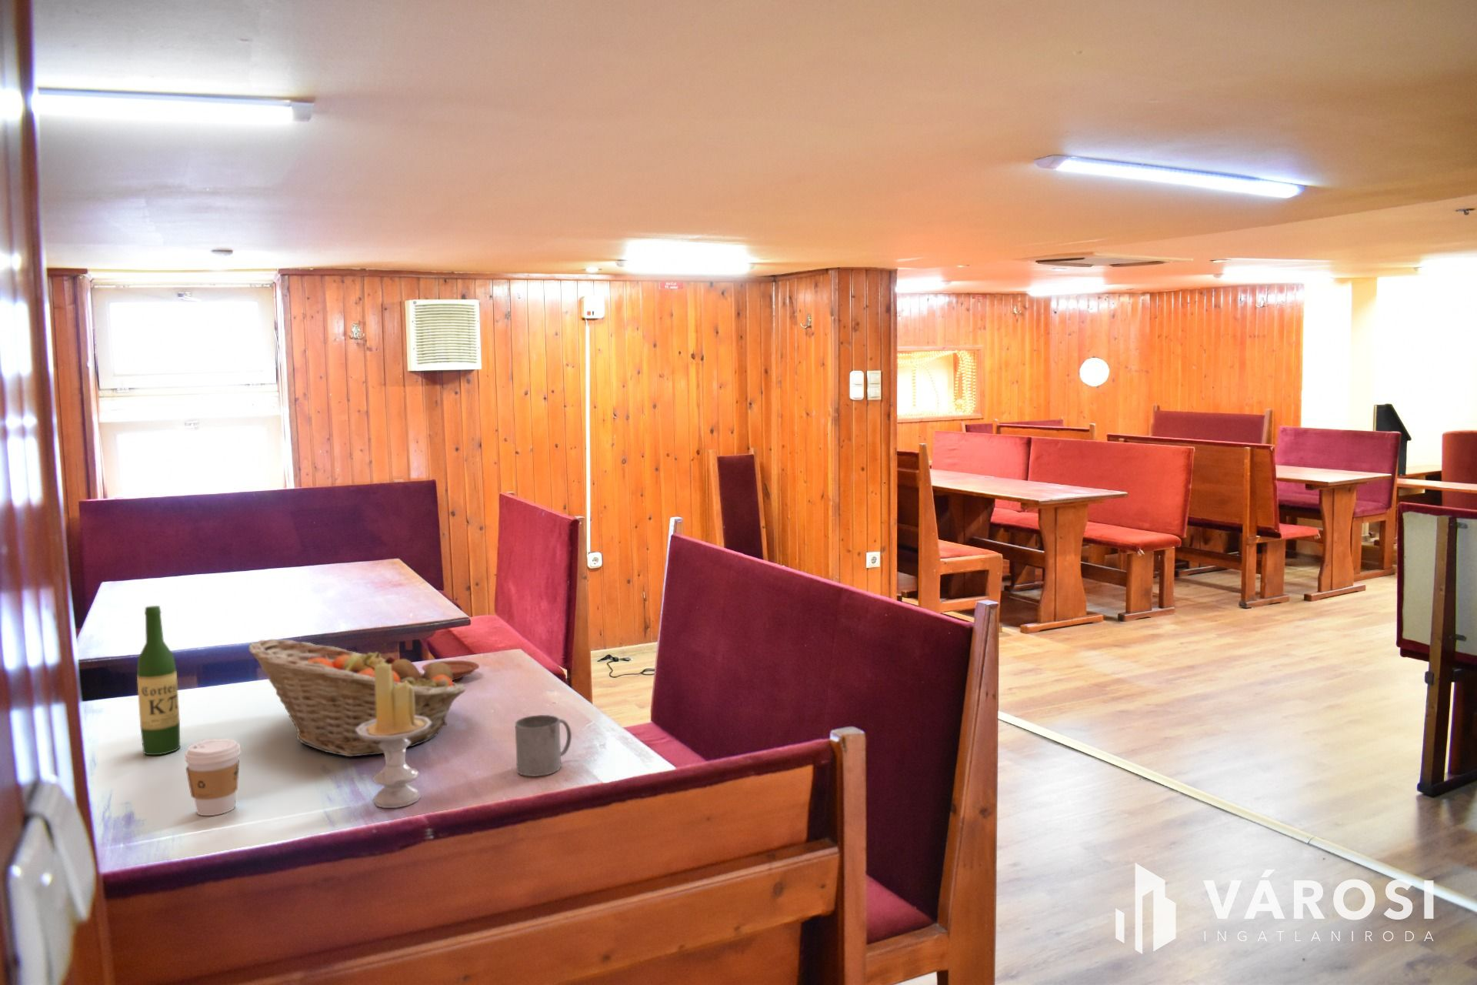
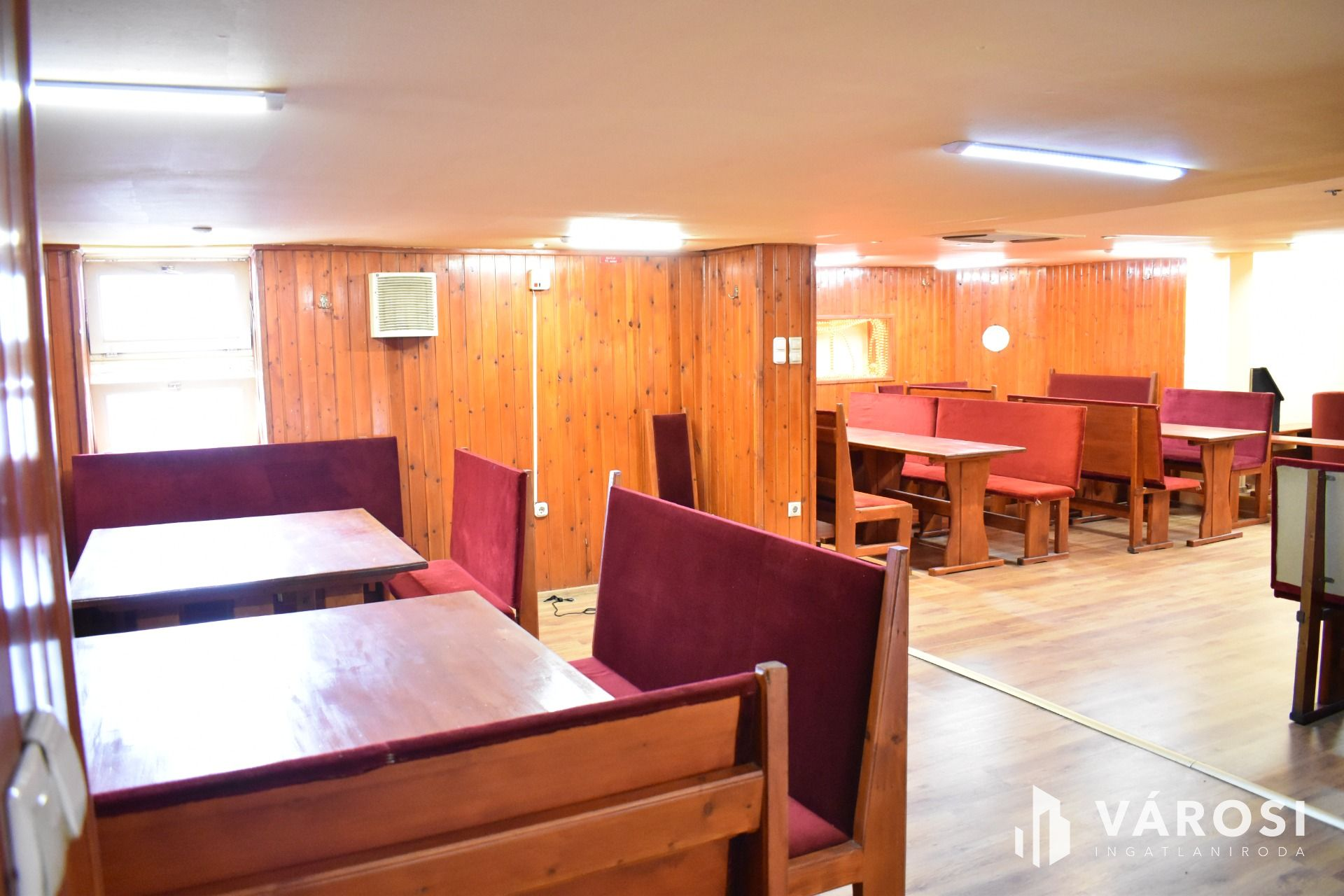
- candle [355,664,432,809]
- fruit basket [247,639,466,757]
- coffee cup [184,738,242,817]
- wine bottle [136,605,181,755]
- plate [422,660,480,680]
- mug [514,715,573,777]
